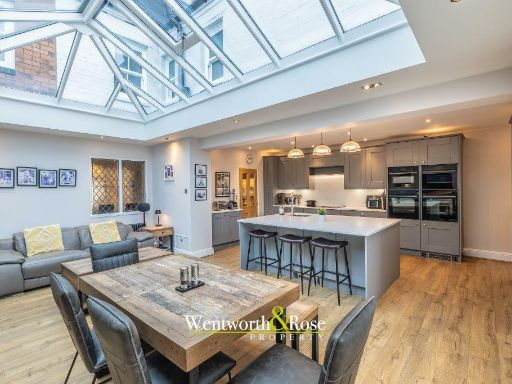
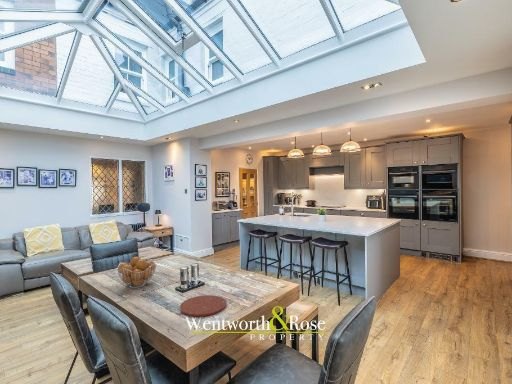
+ fruit basket [116,256,157,289]
+ plate [179,294,227,317]
